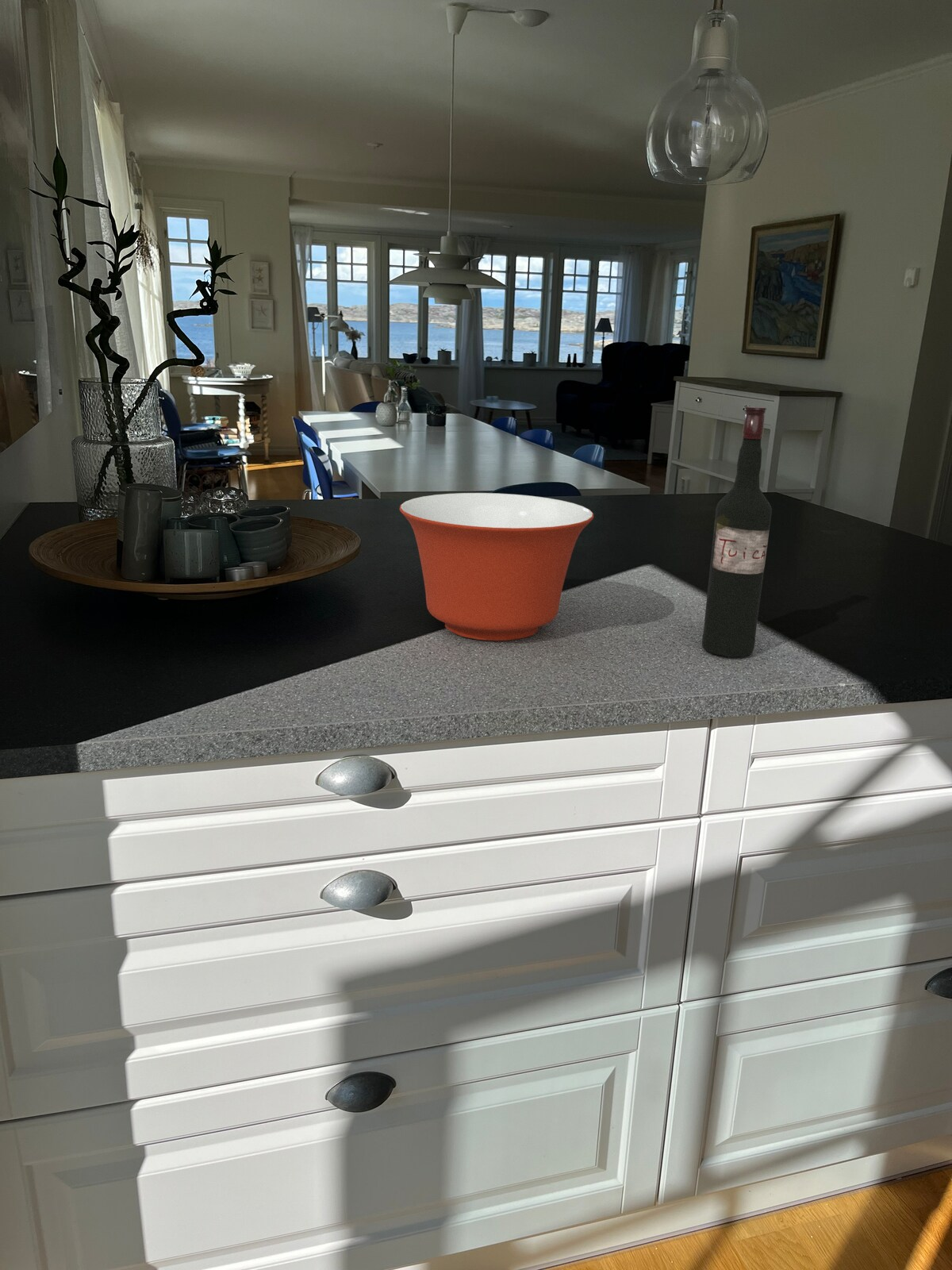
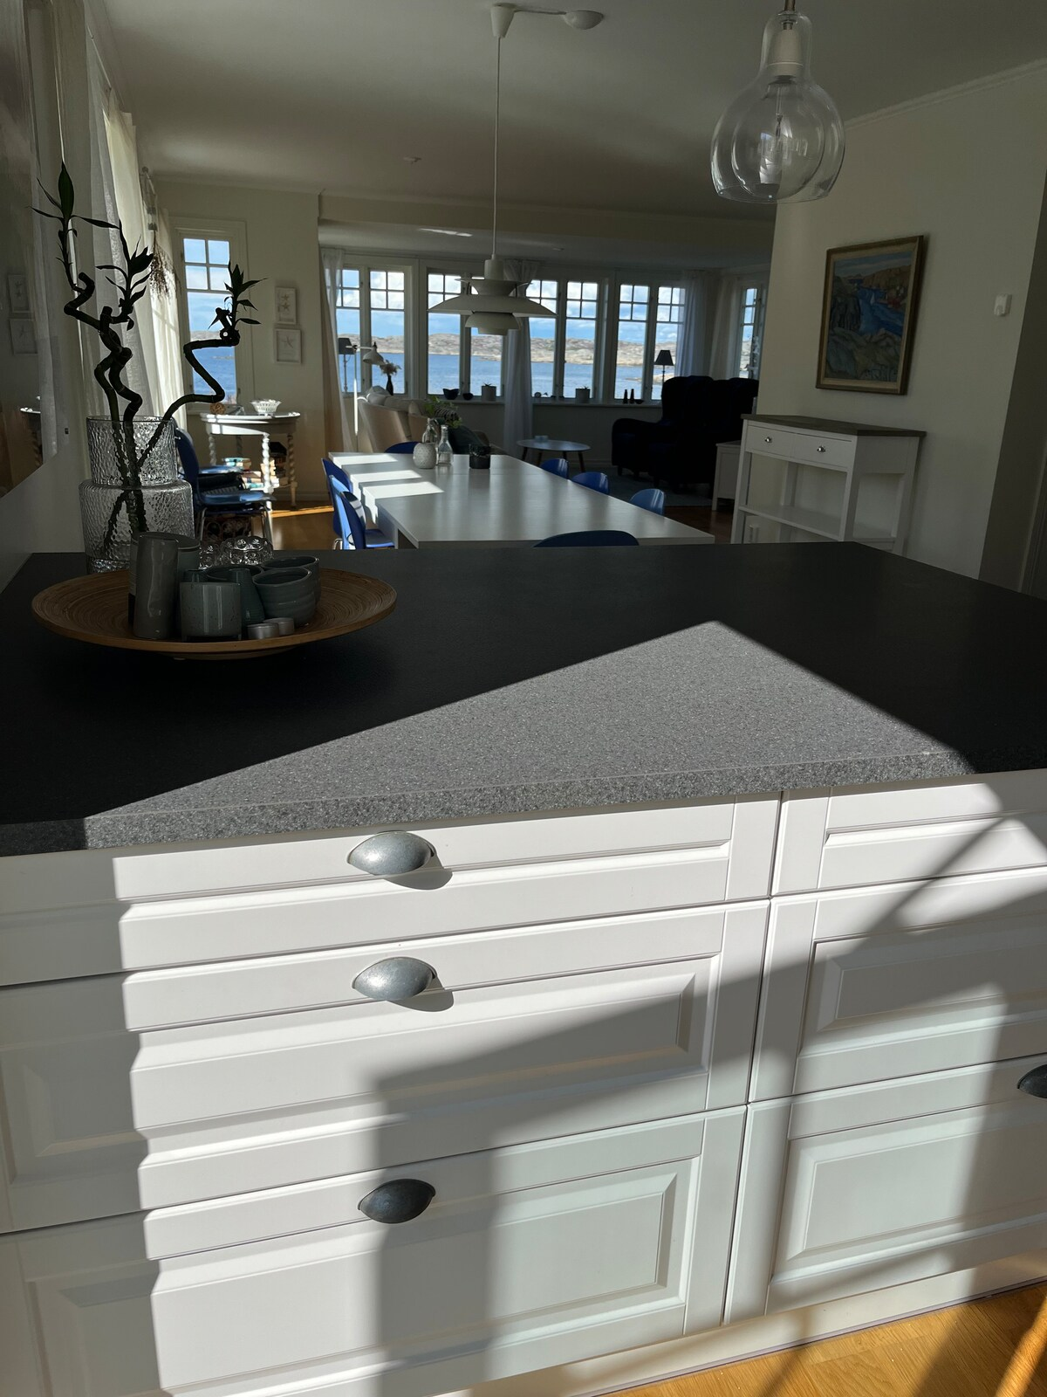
- mixing bowl [399,492,594,641]
- wine bottle [701,406,773,657]
